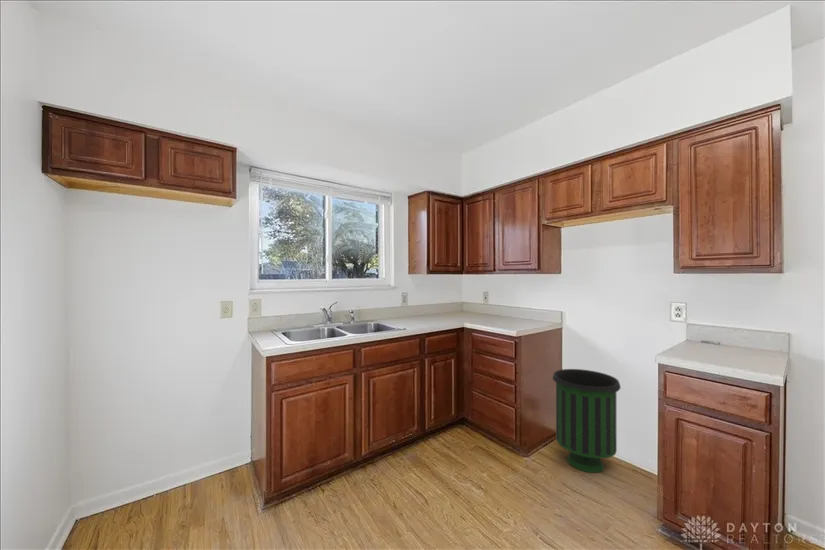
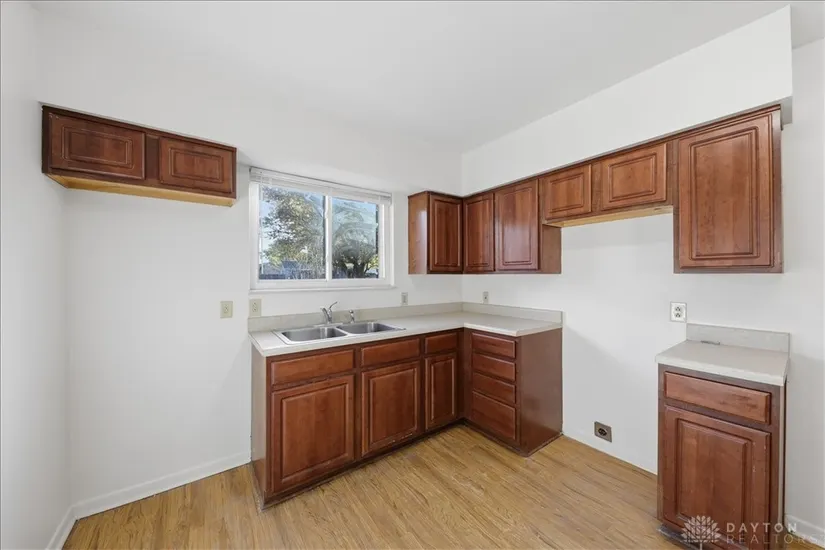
- trash can [551,368,622,474]
